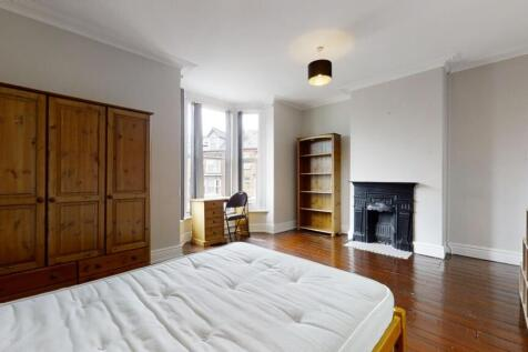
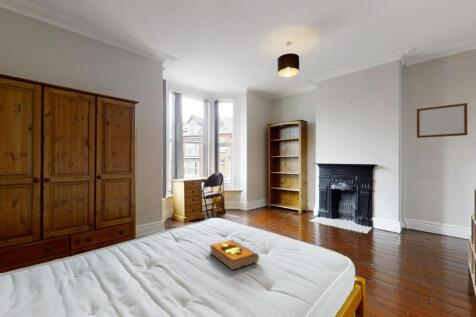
+ hardback book [209,239,260,271]
+ writing board [416,102,468,139]
